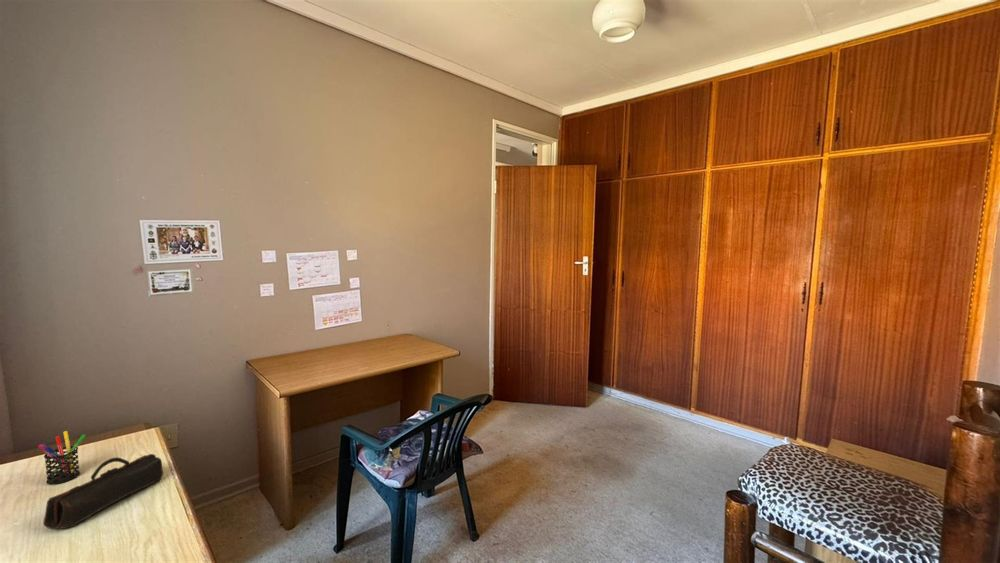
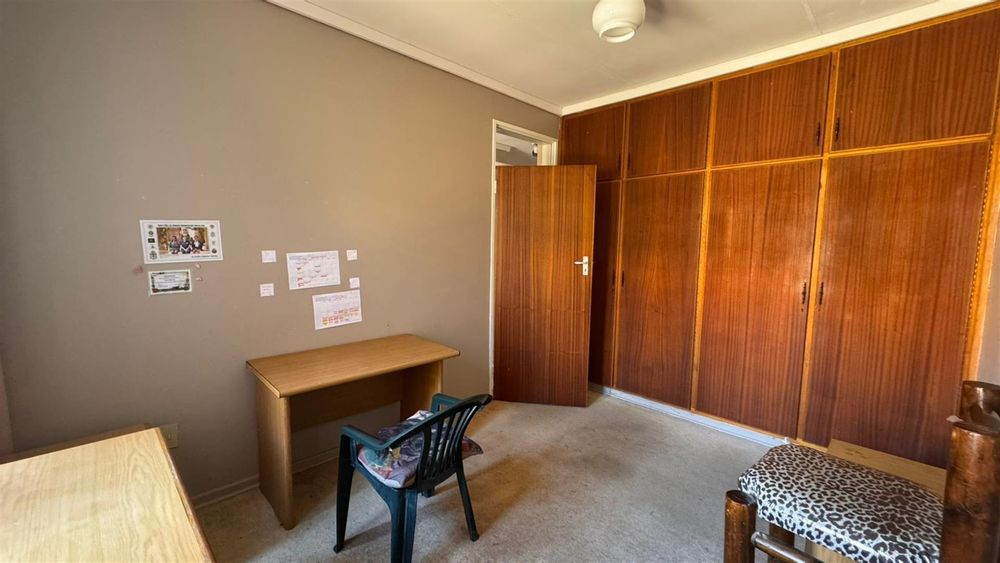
- pen holder [37,430,87,485]
- pencil case [42,453,164,530]
